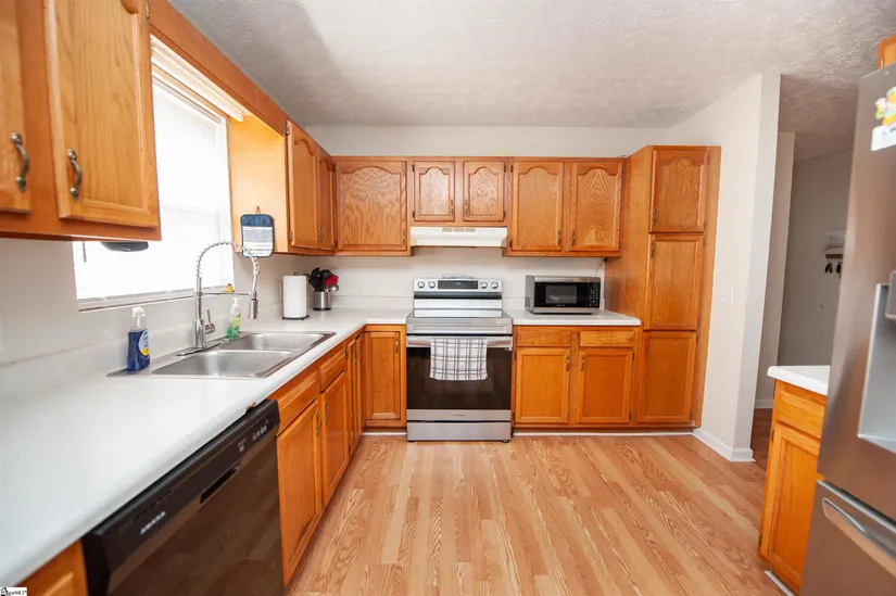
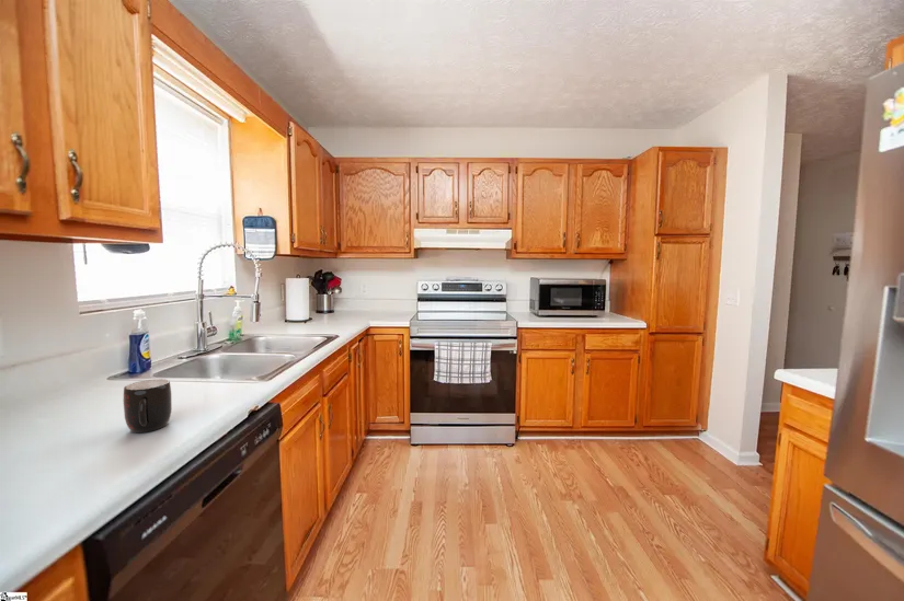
+ mug [122,378,173,434]
